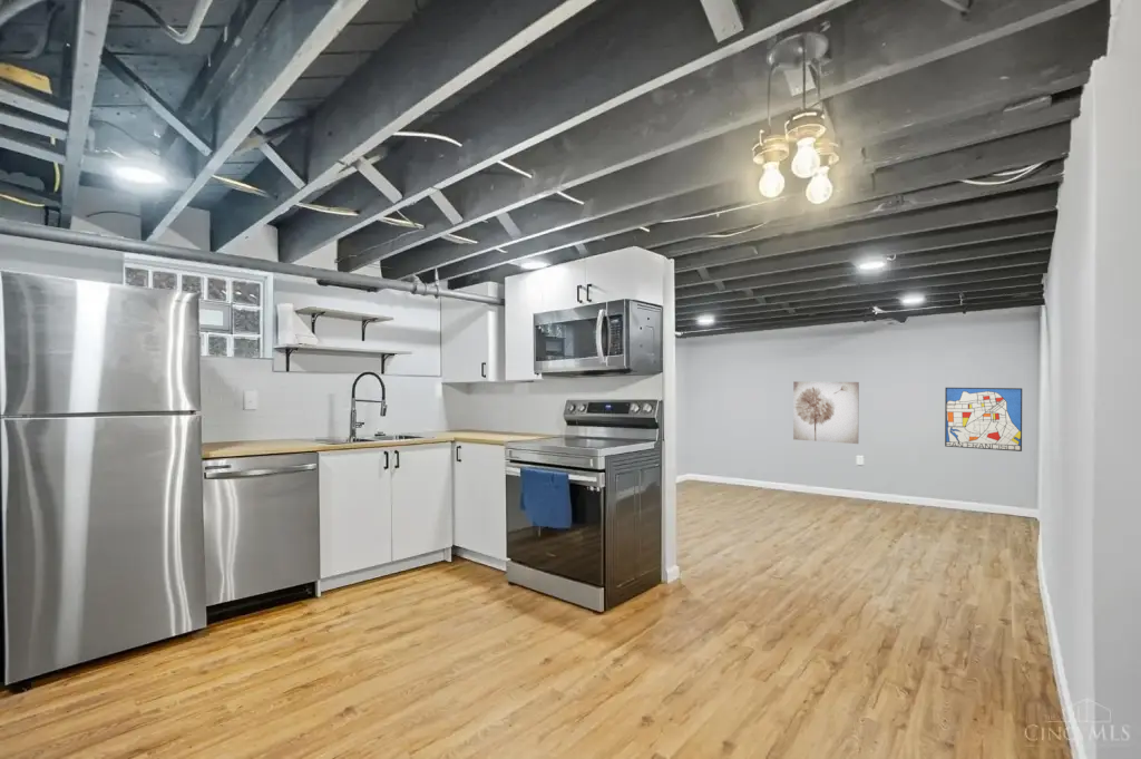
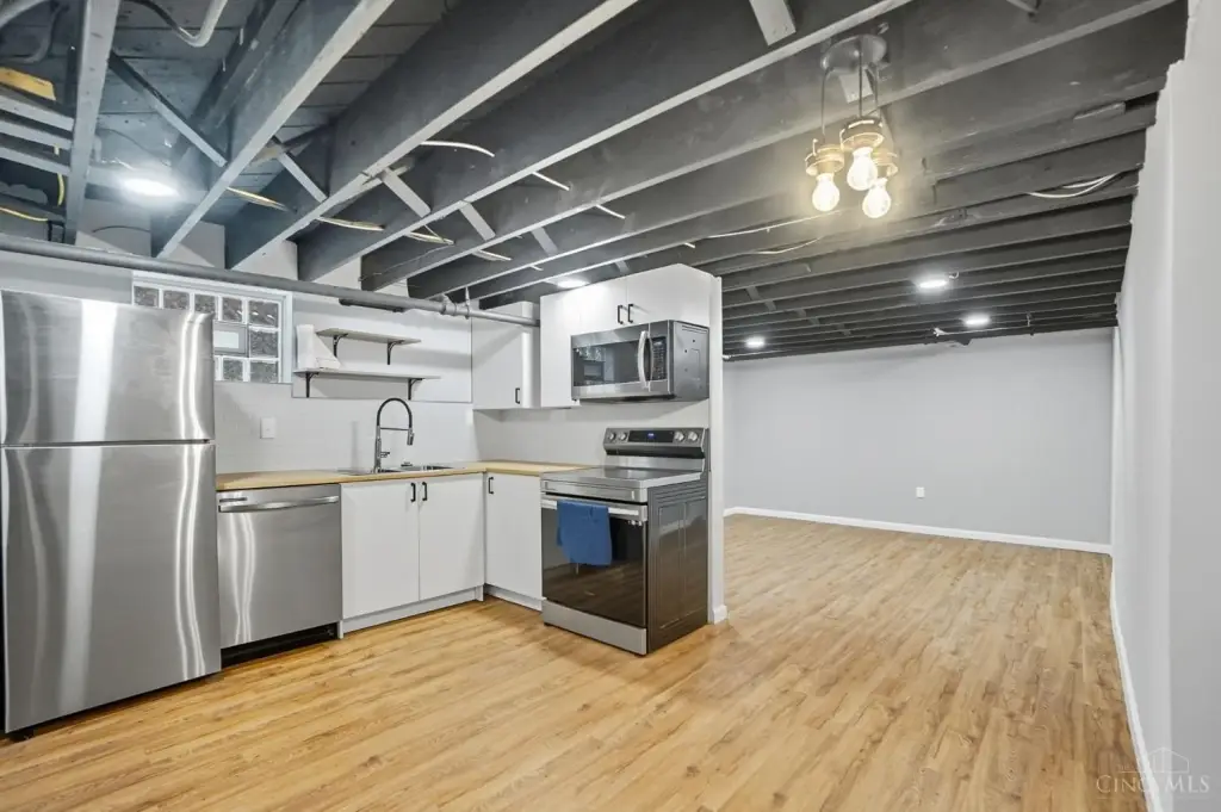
- wall art [792,380,860,445]
- wall art [944,387,1023,453]
